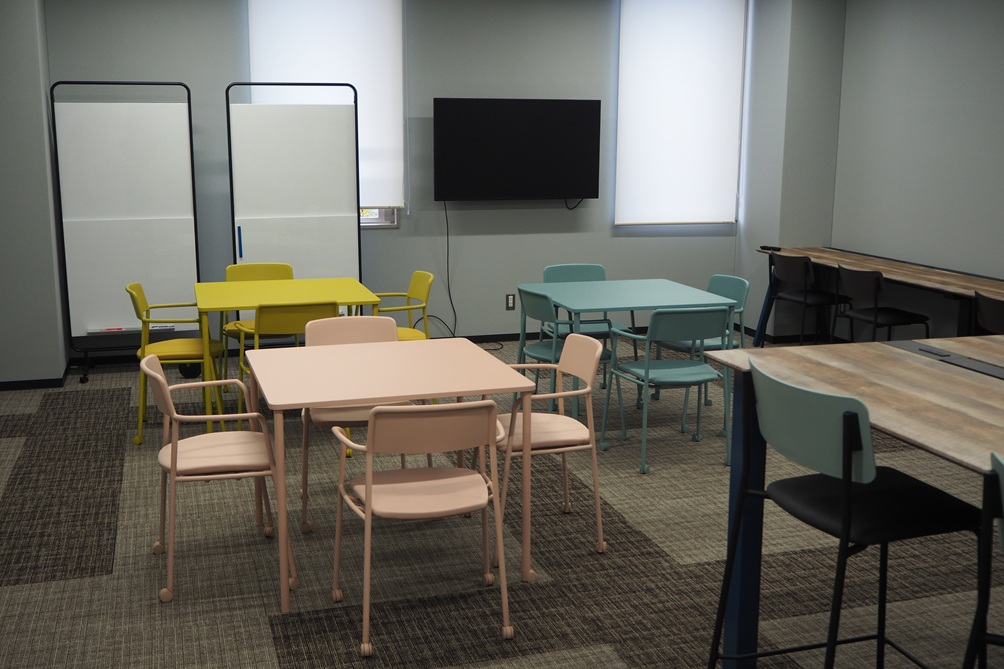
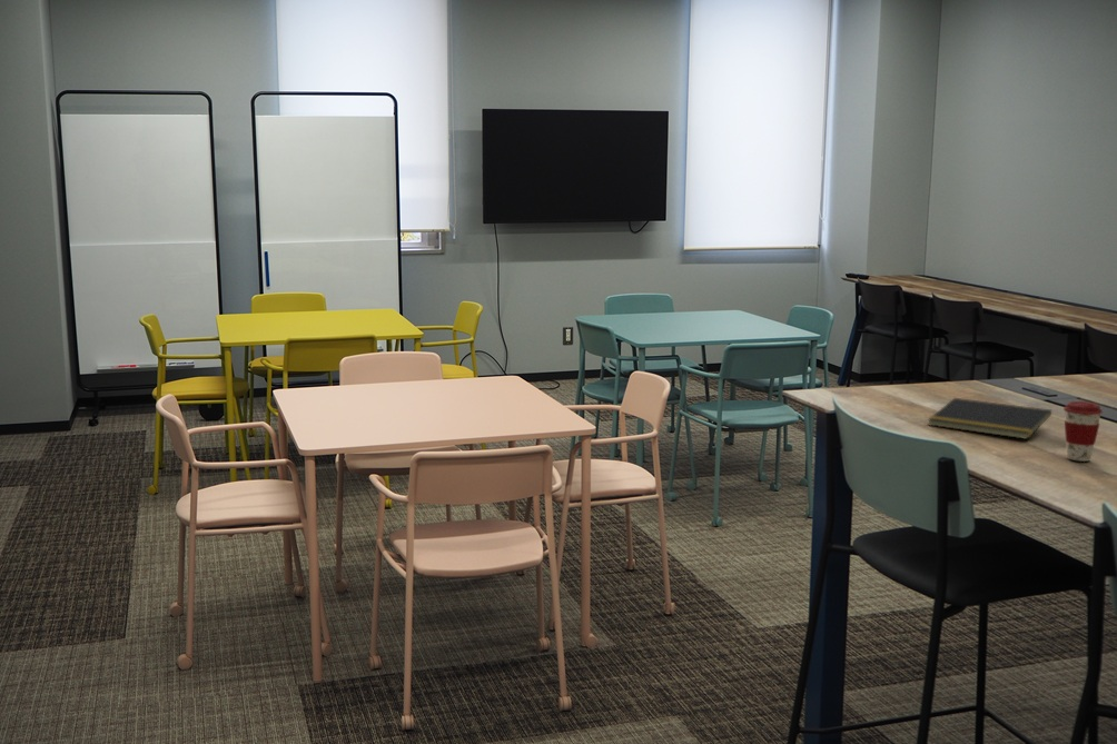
+ coffee cup [1062,400,1104,463]
+ notepad [927,397,1052,440]
